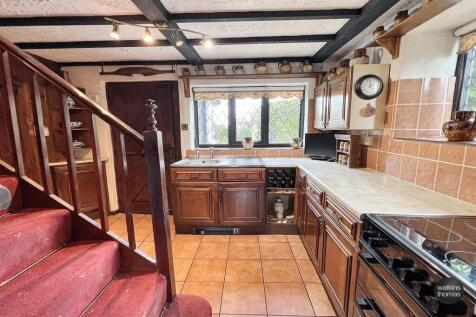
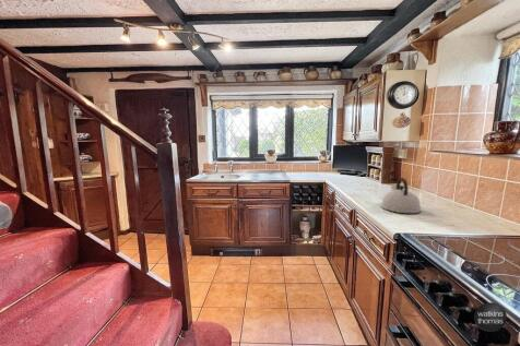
+ kettle [379,177,423,214]
